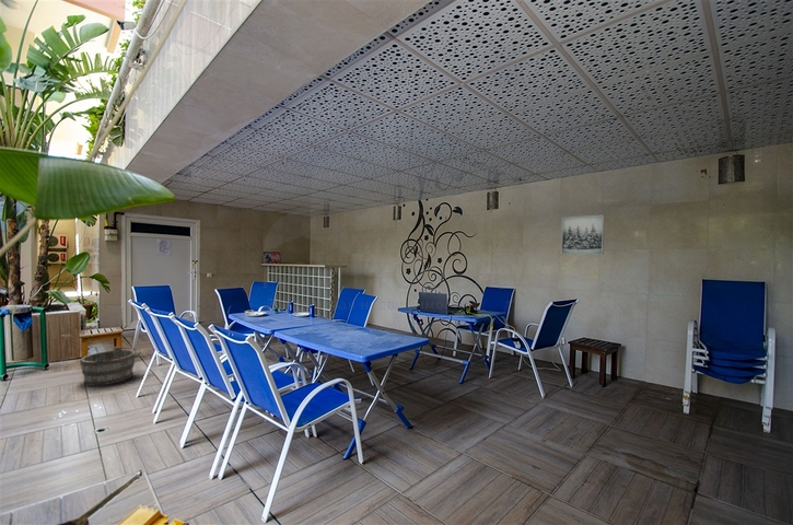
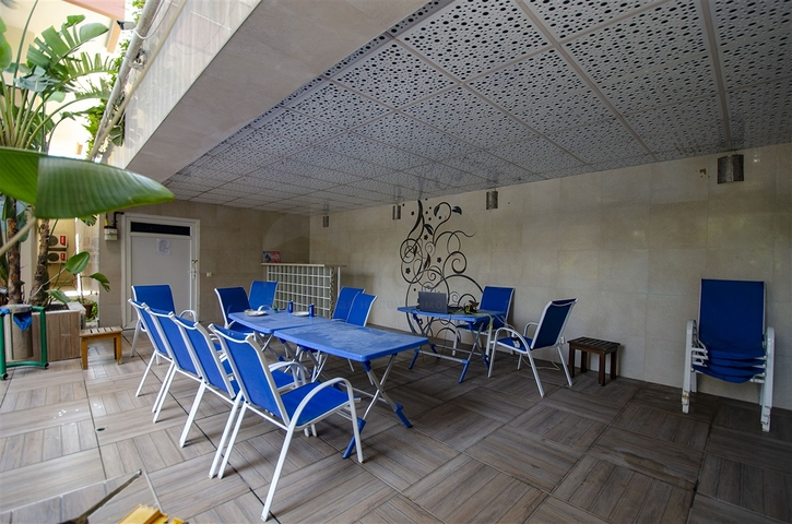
- wall art [560,214,606,256]
- bucket [79,346,142,387]
